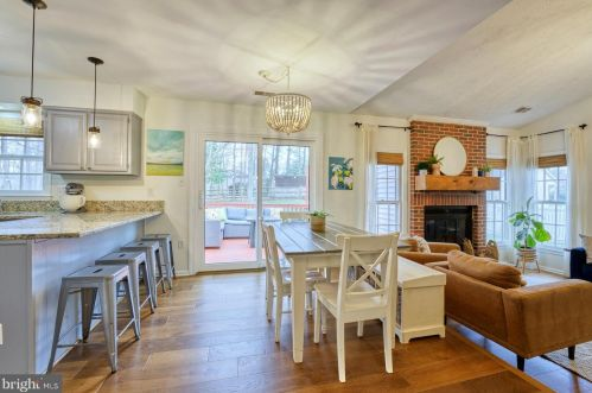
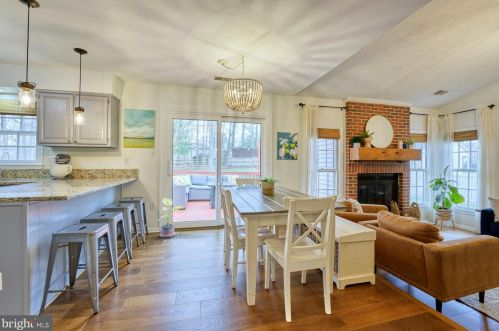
+ potted plant [157,197,186,239]
